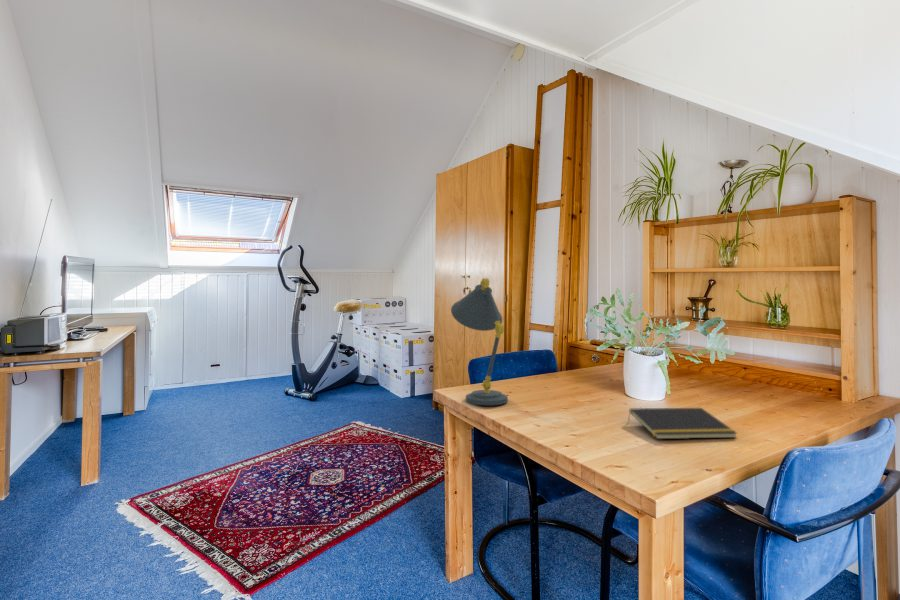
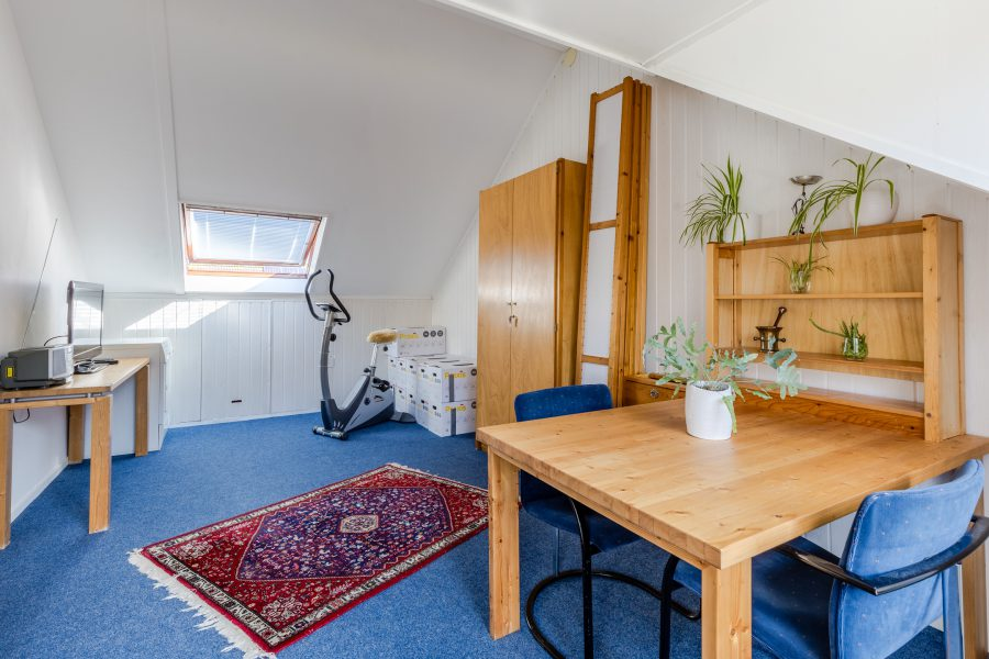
- notepad [627,407,738,440]
- desk lamp [450,277,509,406]
